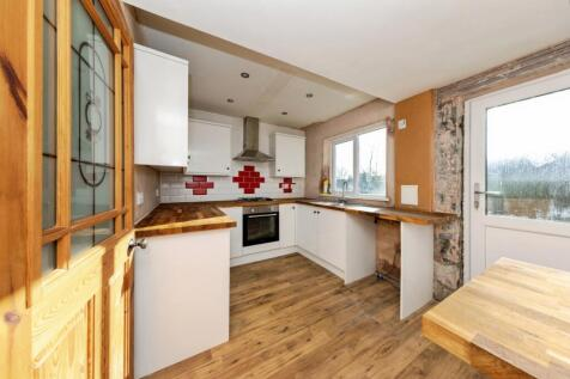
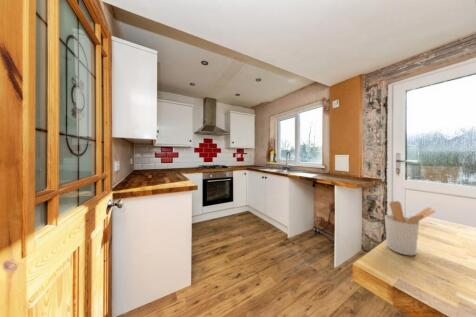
+ utensil holder [384,200,437,256]
